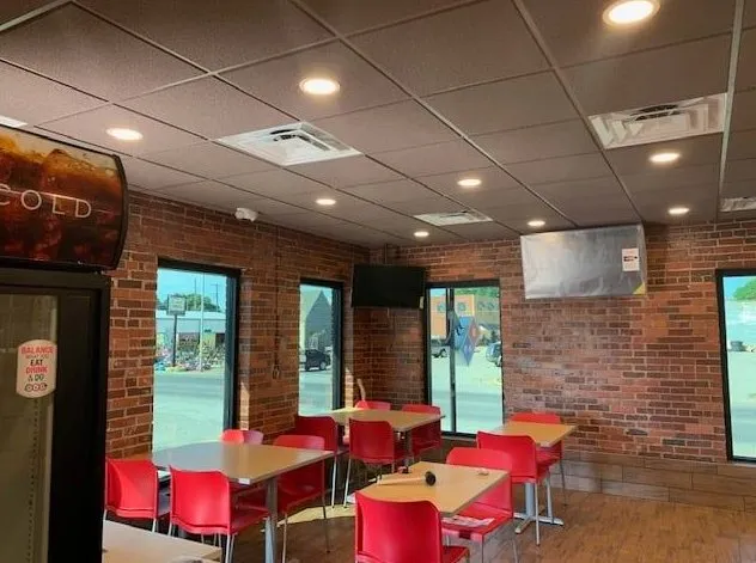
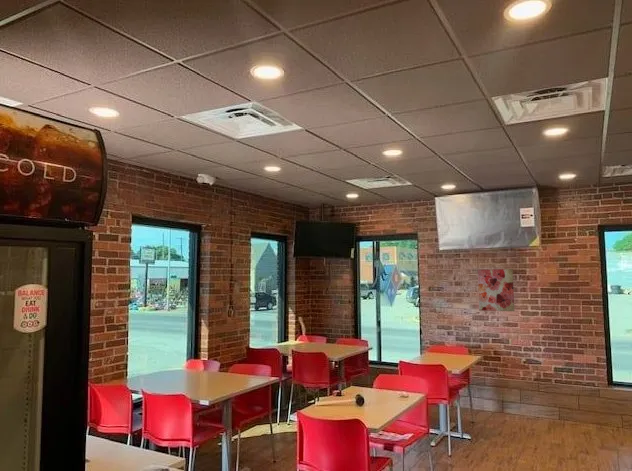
+ wall art [477,268,515,312]
